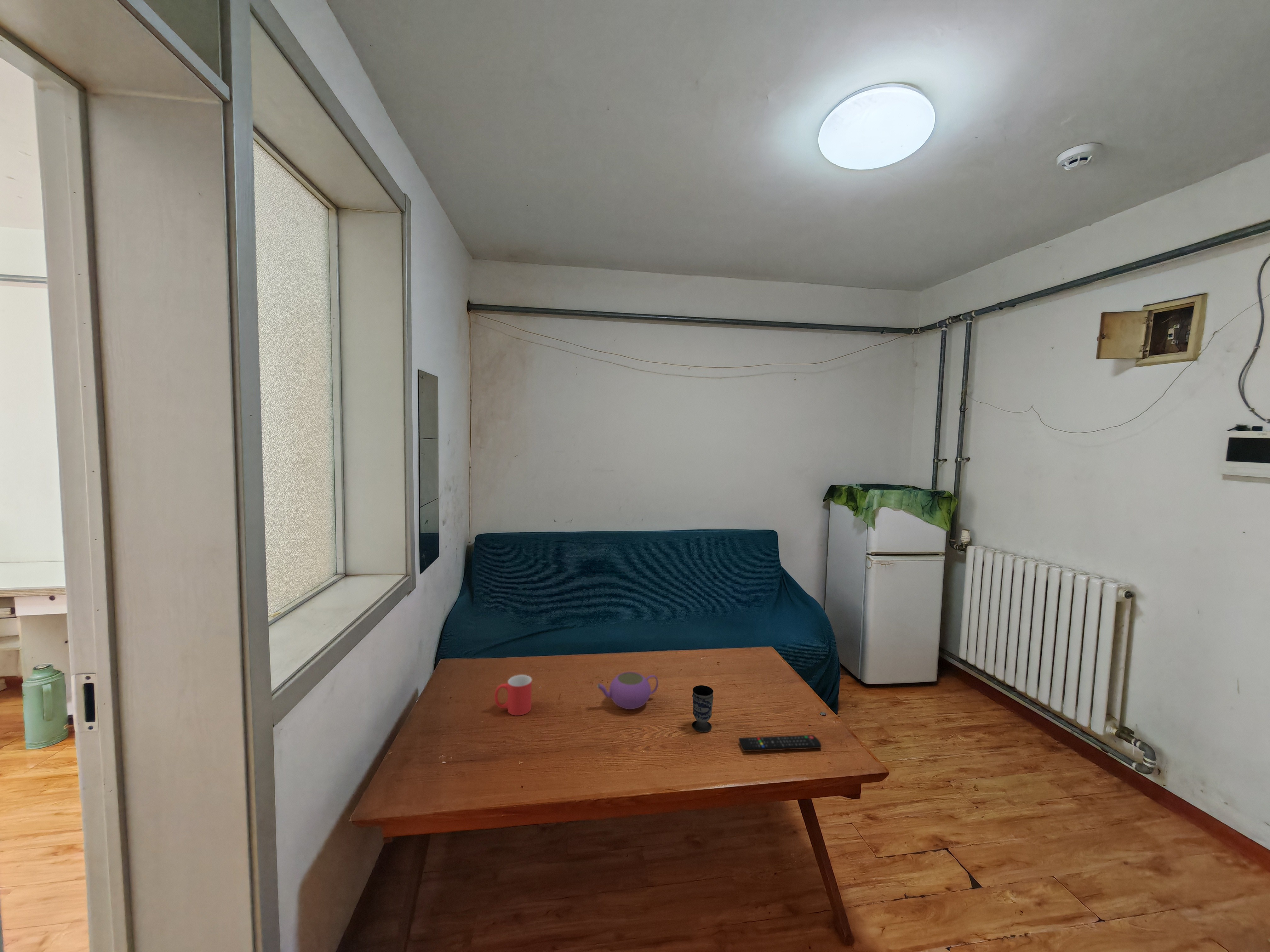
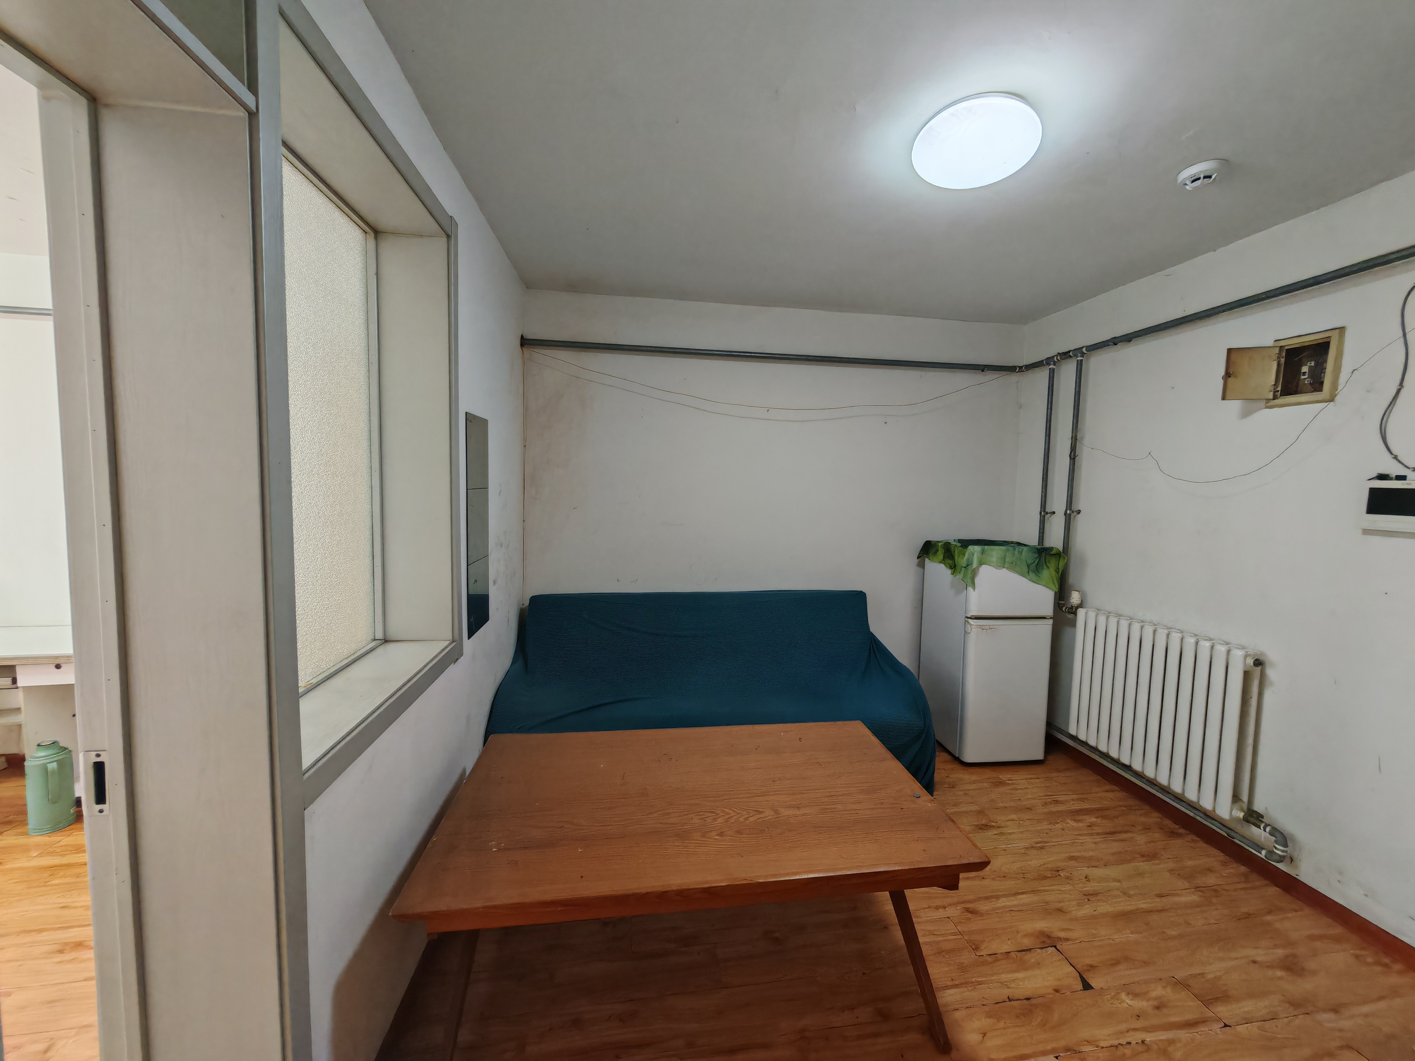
- mug [494,675,532,716]
- teapot [597,671,659,710]
- remote control [738,735,822,751]
- cup [692,685,714,733]
